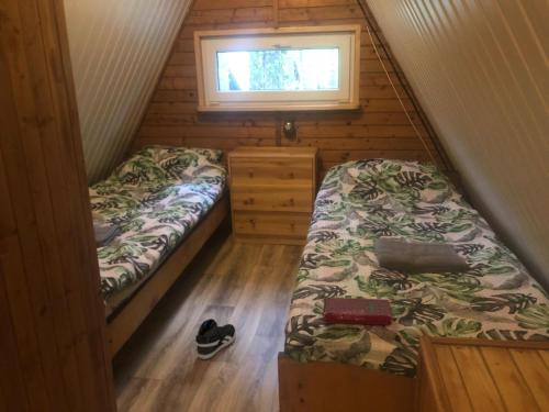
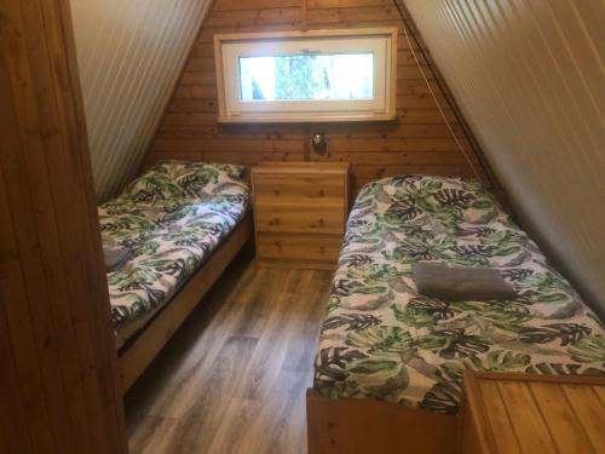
- book [321,297,393,326]
- sneaker [194,318,237,360]
